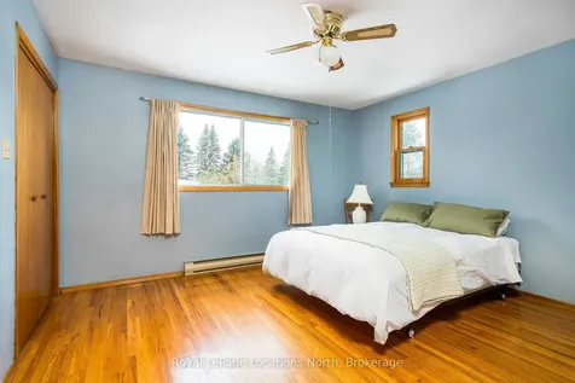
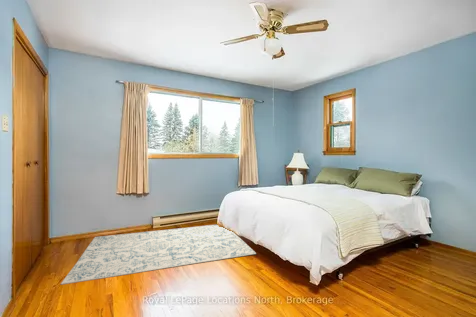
+ rug [60,224,257,286]
